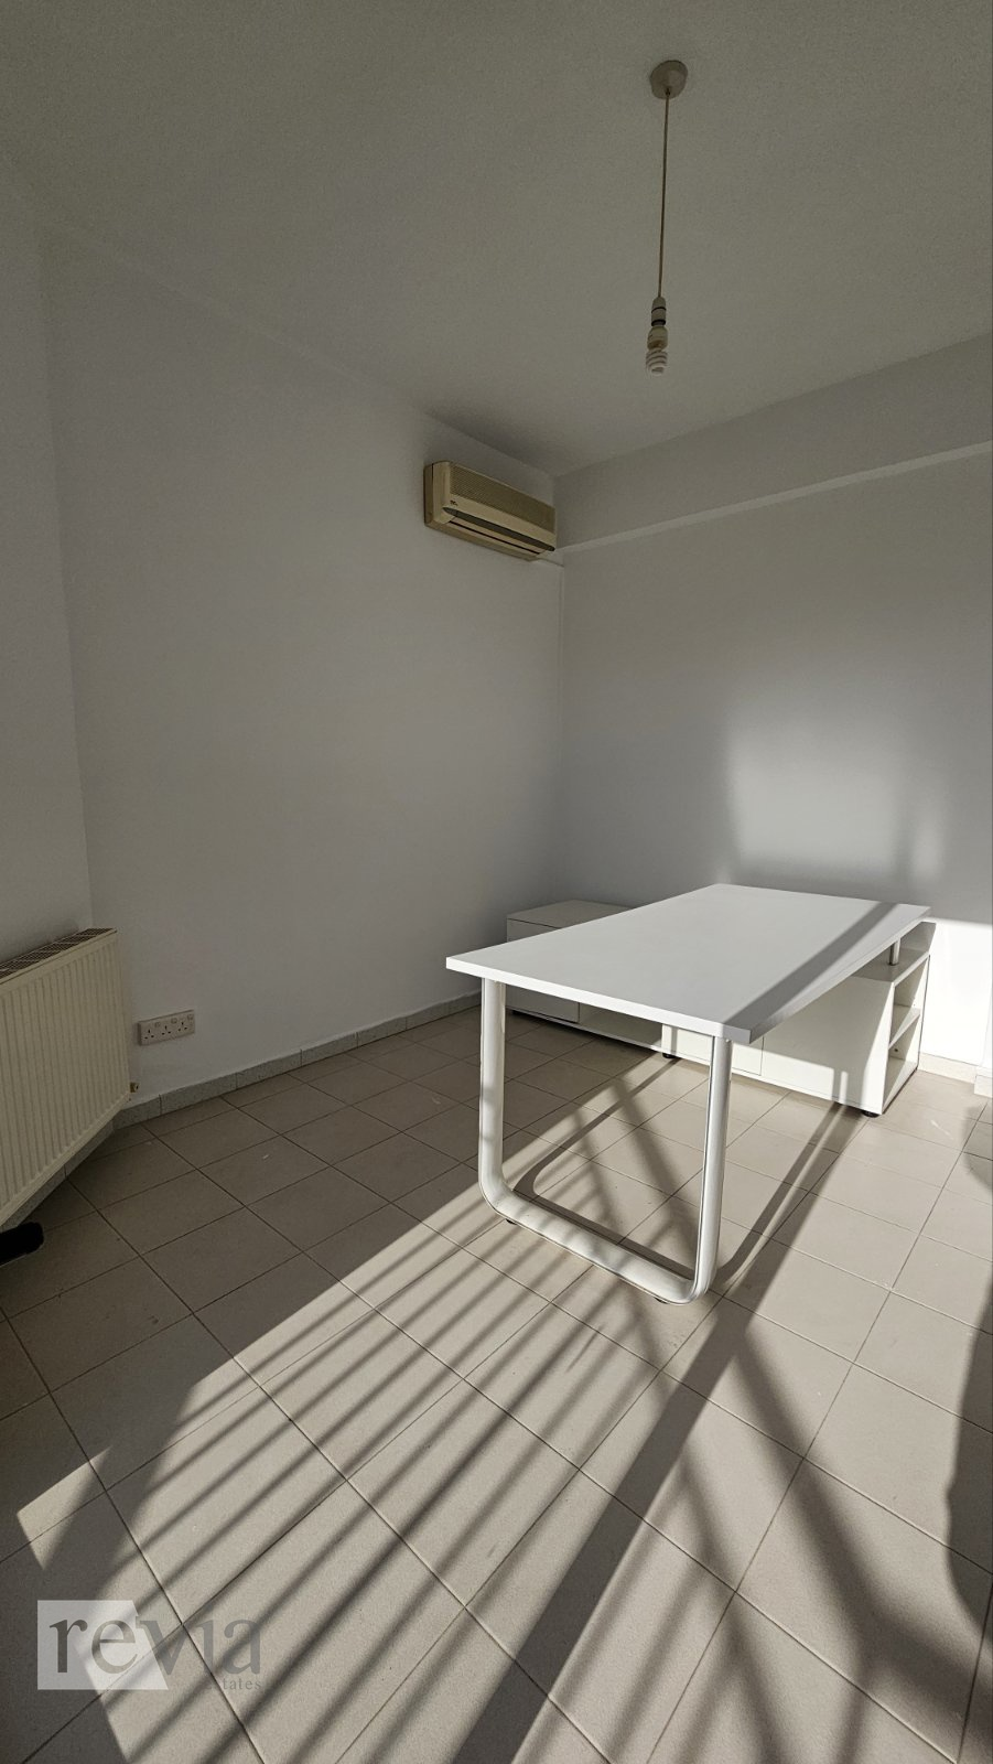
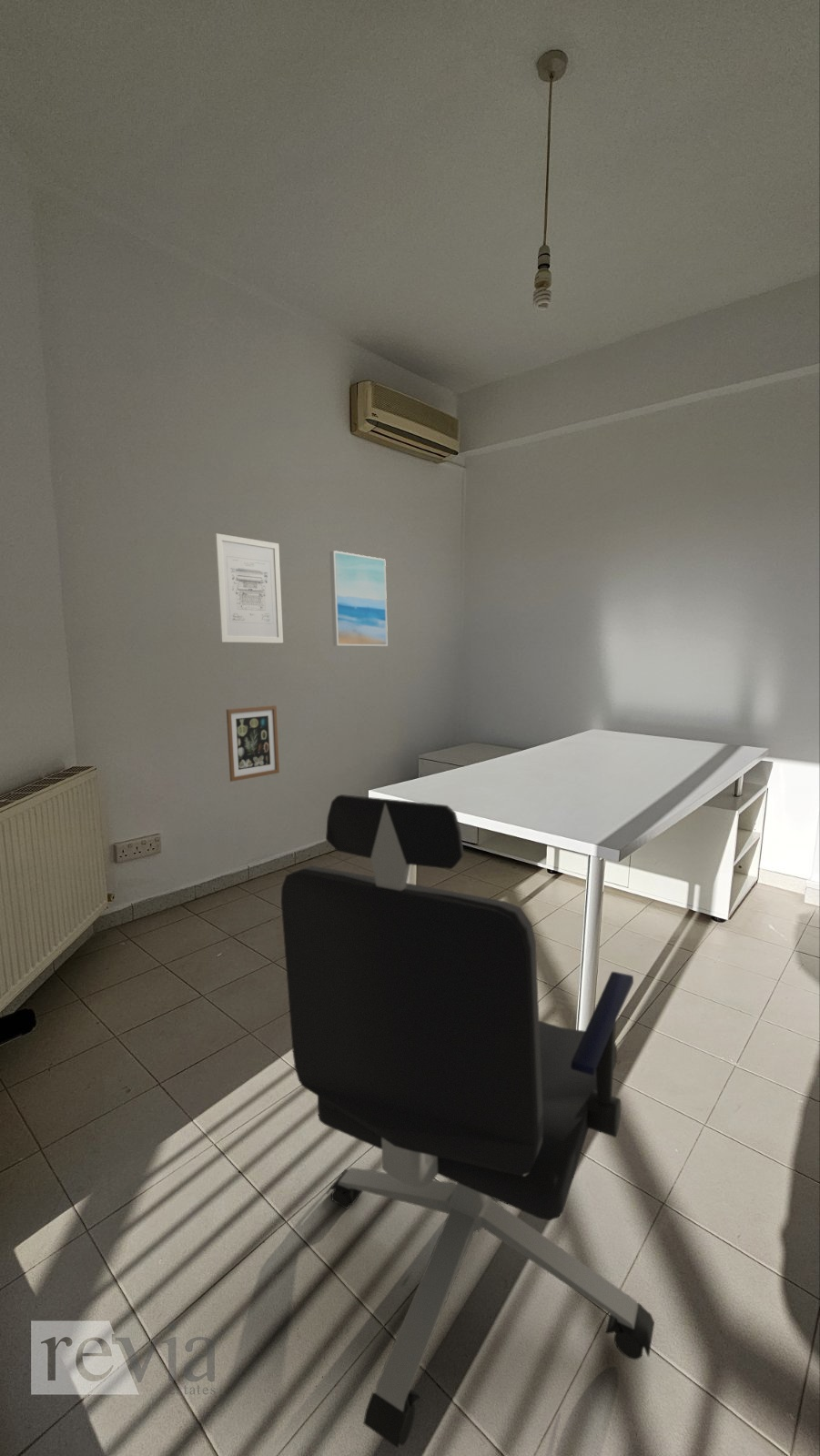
+ wall art [226,704,280,783]
+ wall art [329,550,389,647]
+ wall art [214,532,284,644]
+ office chair [280,794,655,1449]
